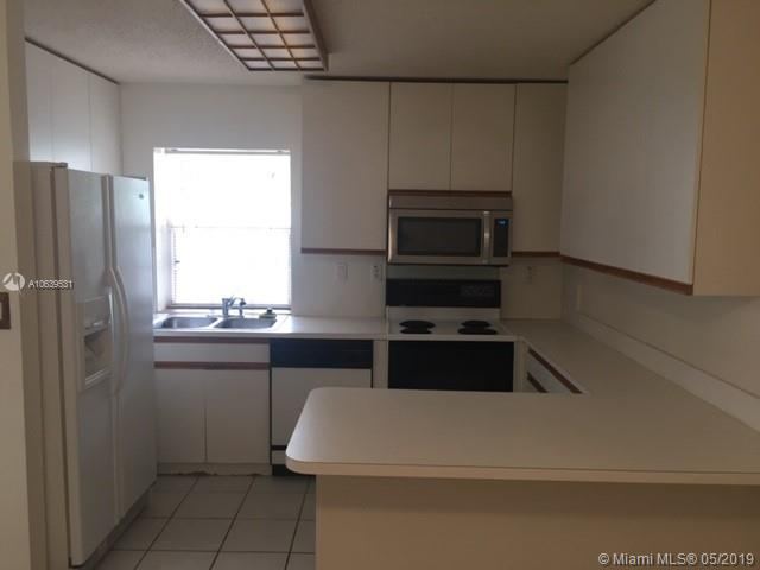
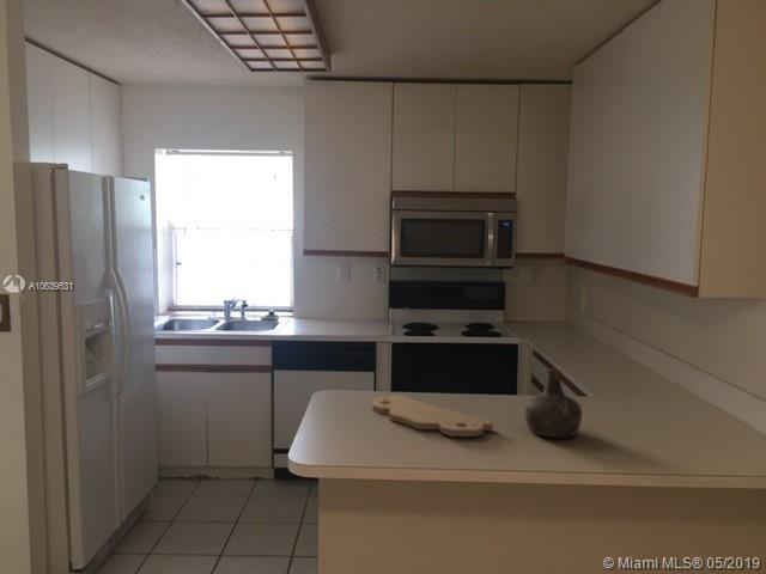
+ cutting board [371,393,494,438]
+ bottle [524,367,583,439]
